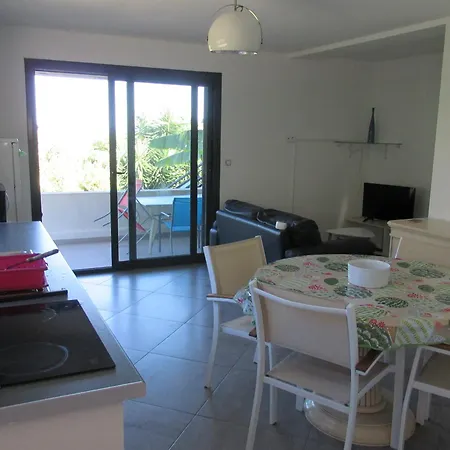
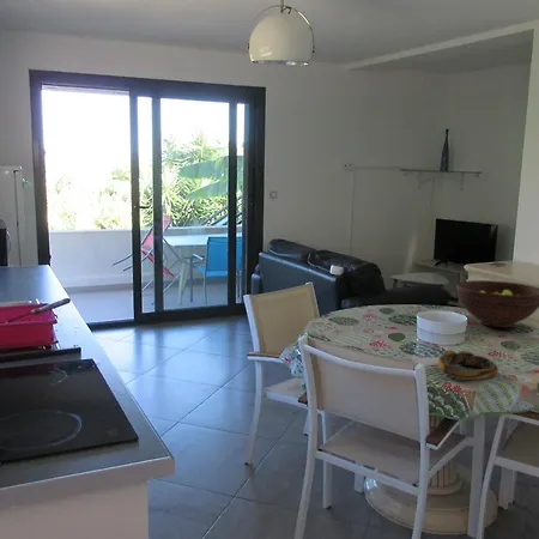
+ fruit bowl [455,279,539,328]
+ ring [437,349,499,380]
